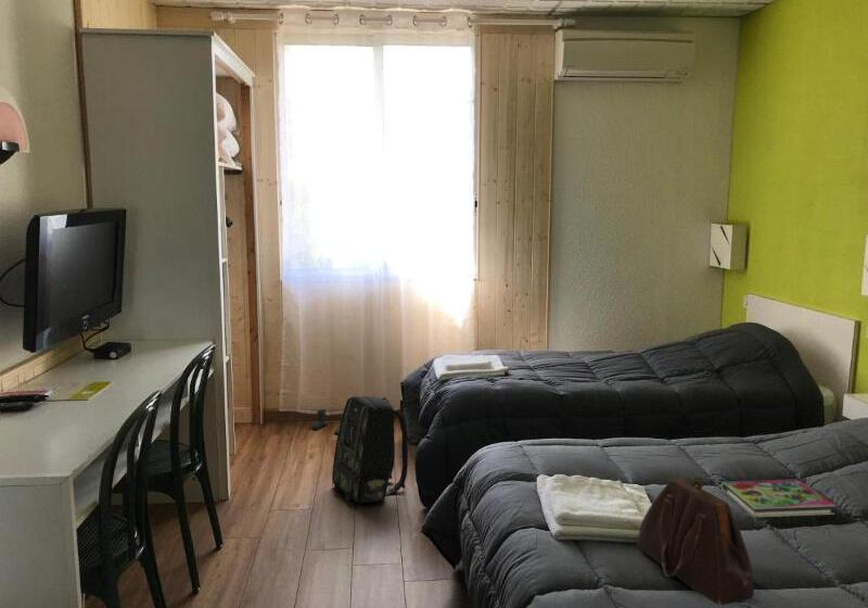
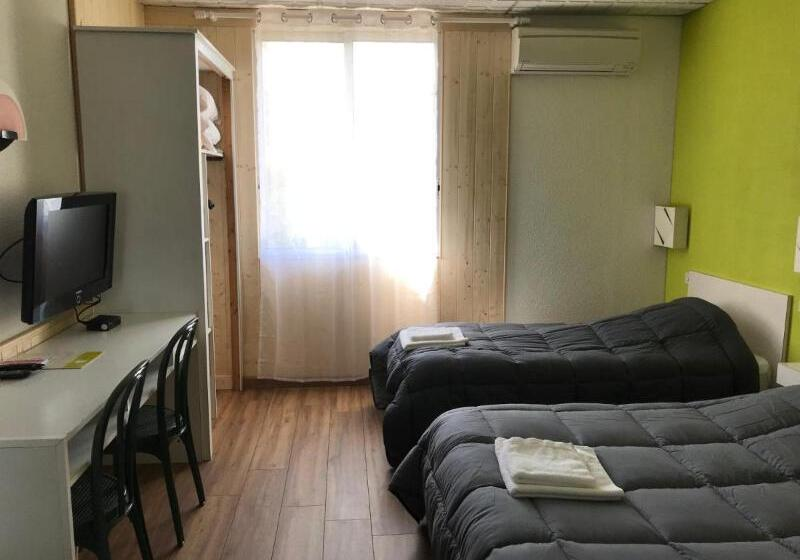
- boots [310,408,343,435]
- handbag [636,477,755,606]
- backpack [331,395,409,504]
- book [720,478,837,518]
